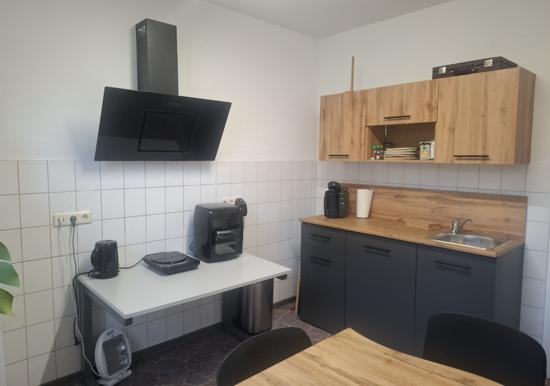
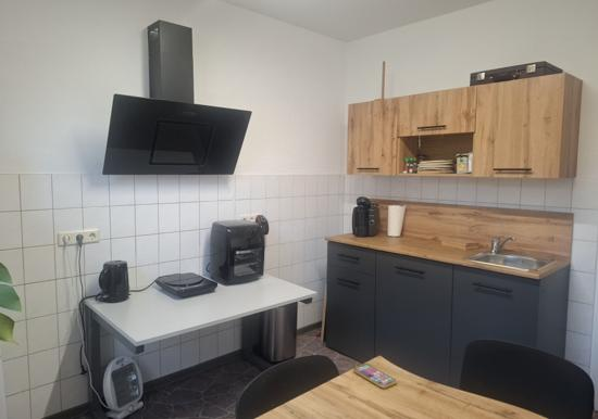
+ smartphone [352,363,398,390]
